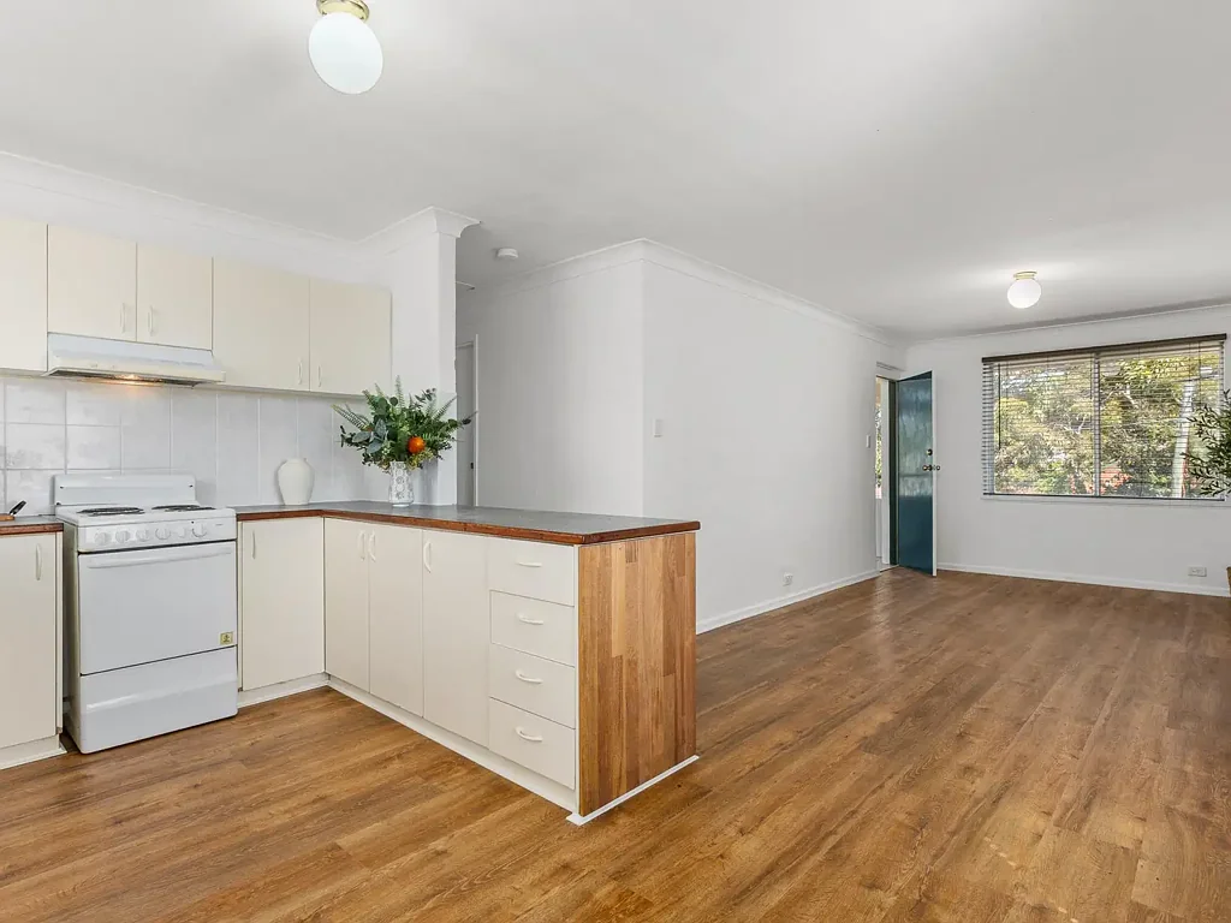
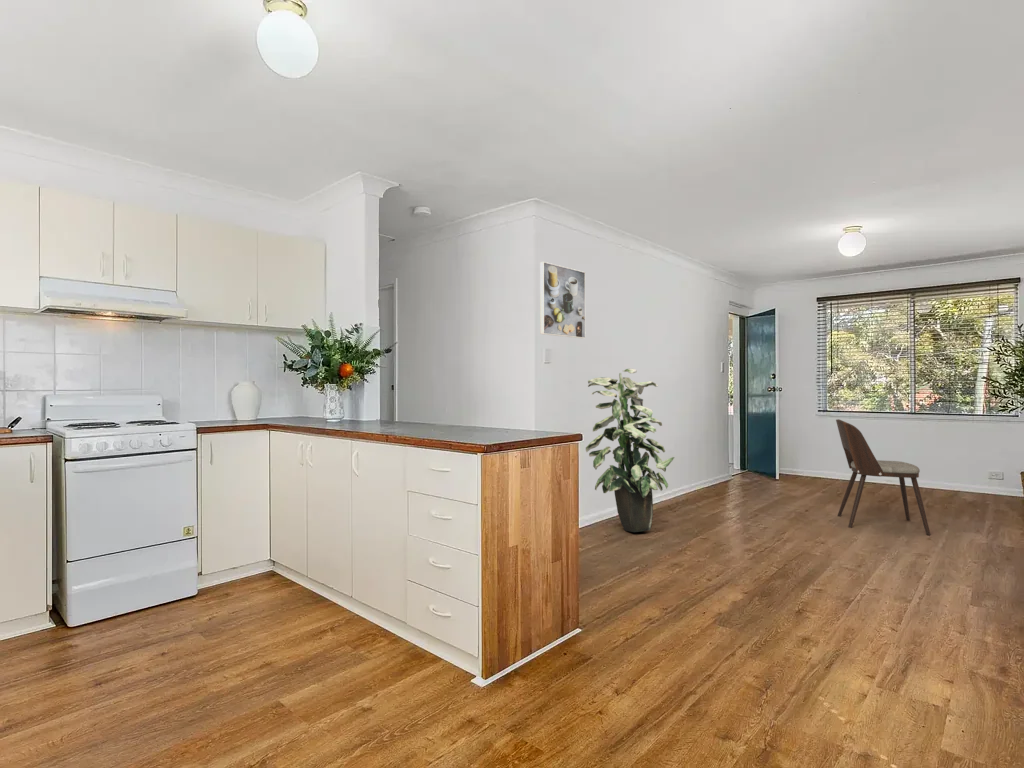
+ dining chair [835,418,931,536]
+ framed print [539,261,586,339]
+ indoor plant [585,368,675,533]
